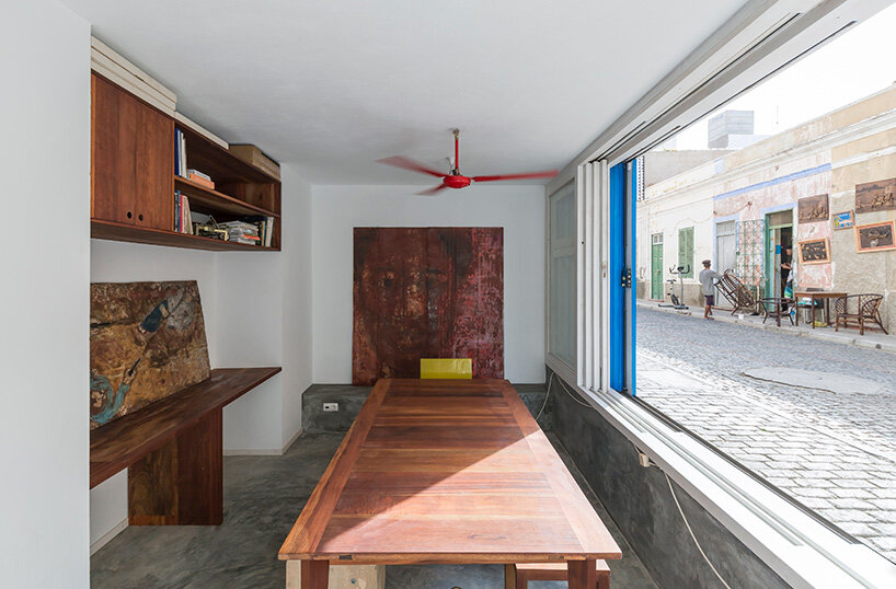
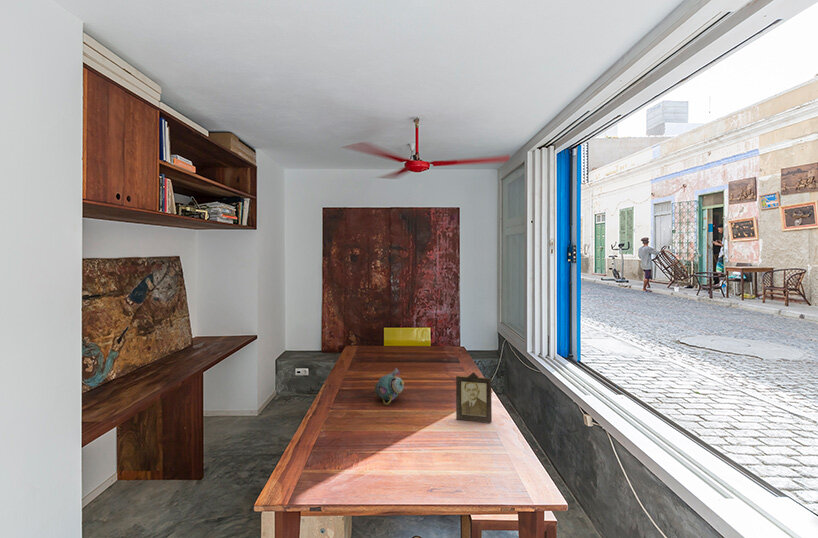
+ teapot [373,367,405,406]
+ photo frame [455,371,493,423]
